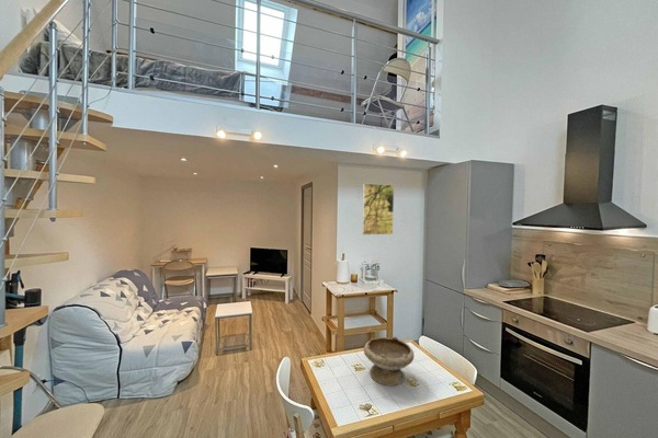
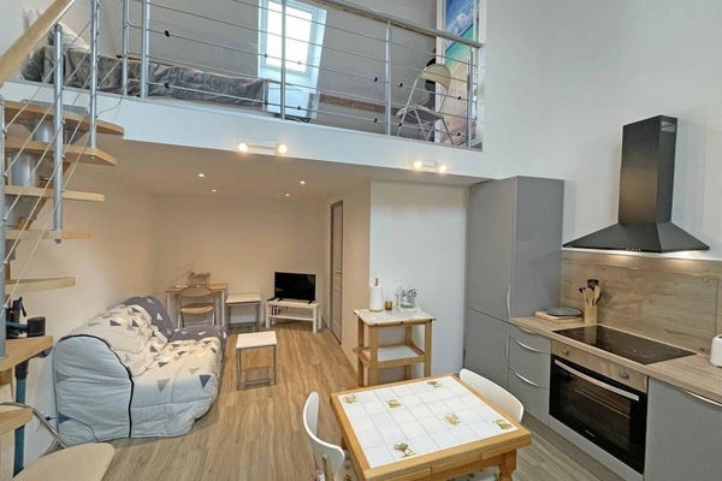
- bowl [363,335,415,387]
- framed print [361,182,395,235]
